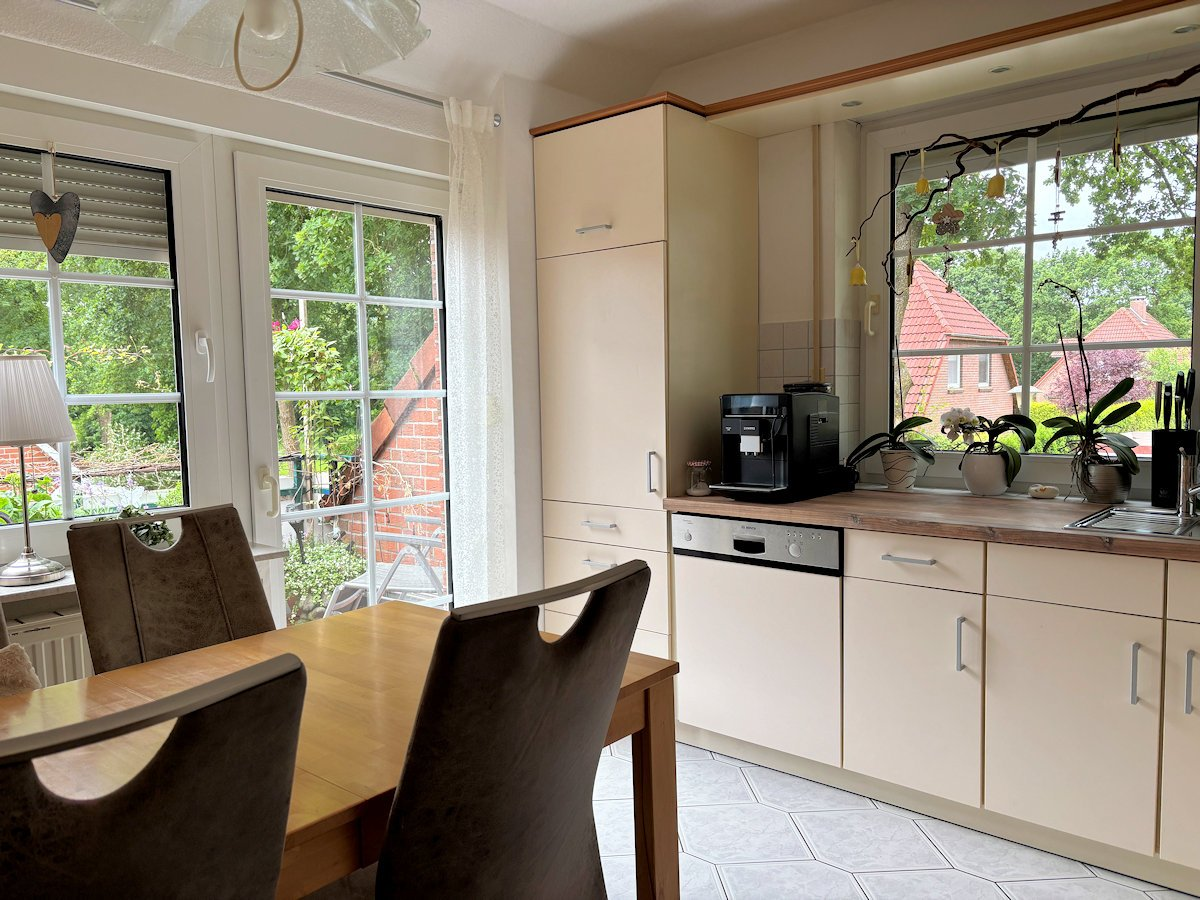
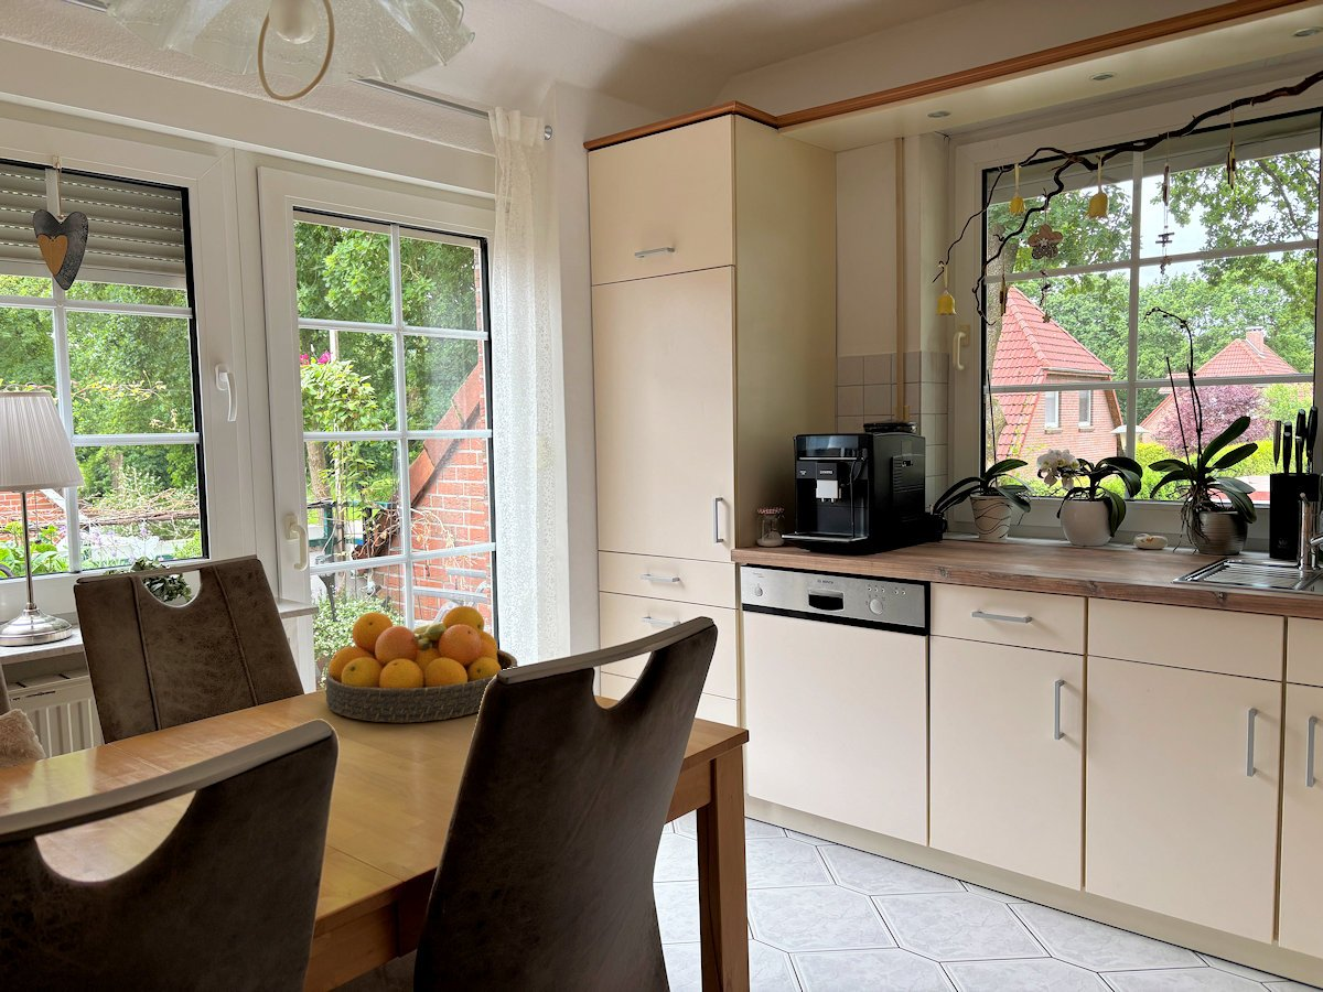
+ fruit bowl [325,605,519,724]
